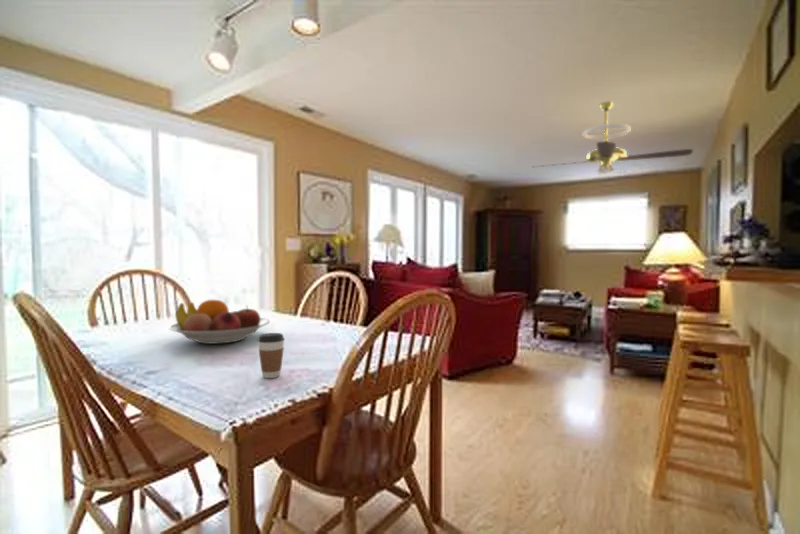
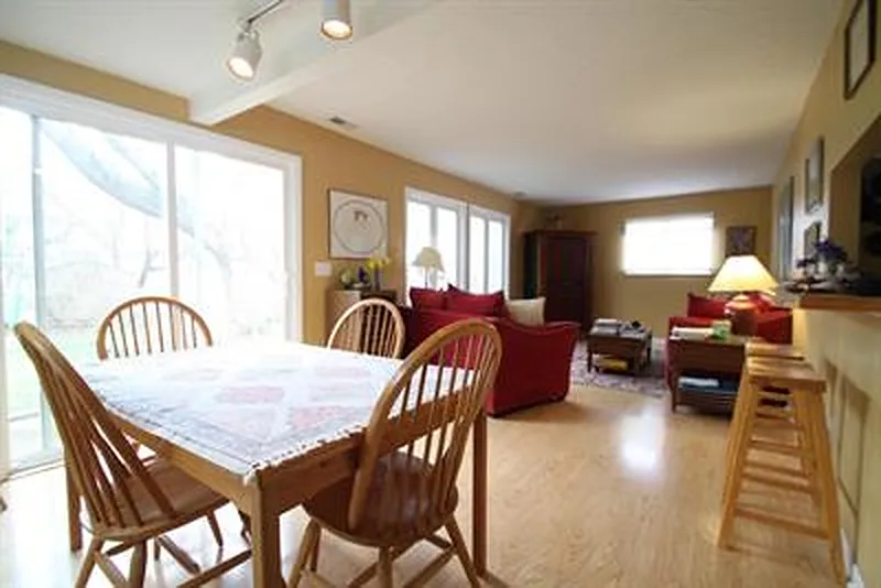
- fruit bowl [168,299,270,345]
- ceiling fan [533,100,694,176]
- coffee cup [257,332,285,379]
